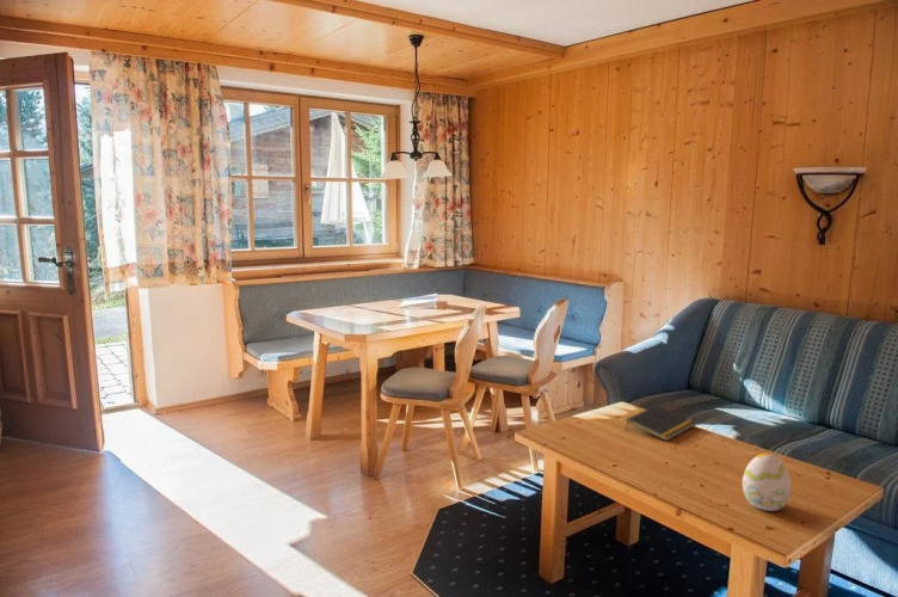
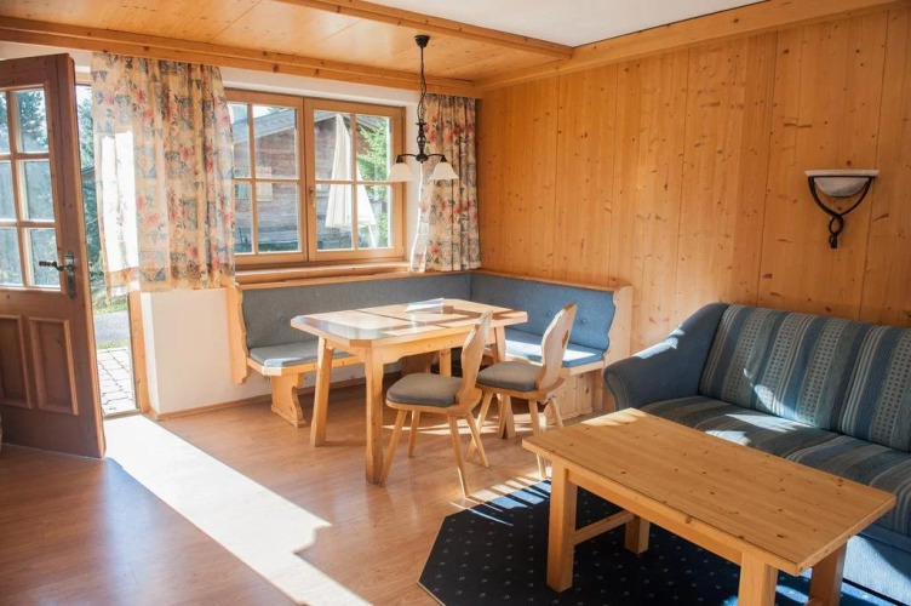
- decorative egg [742,453,792,512]
- notepad [625,404,696,442]
